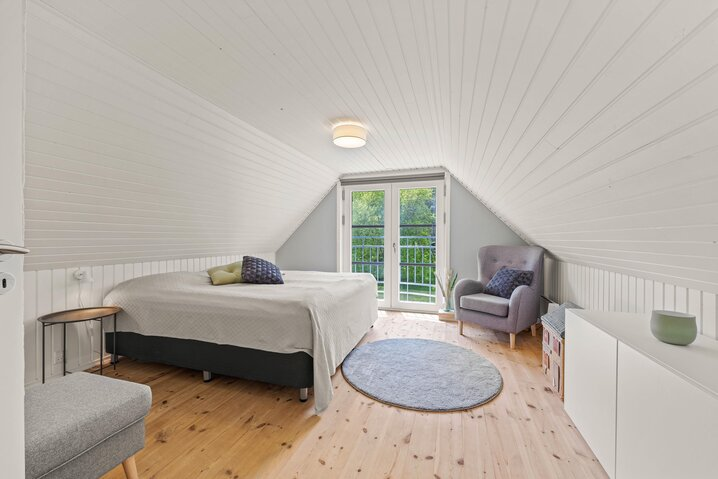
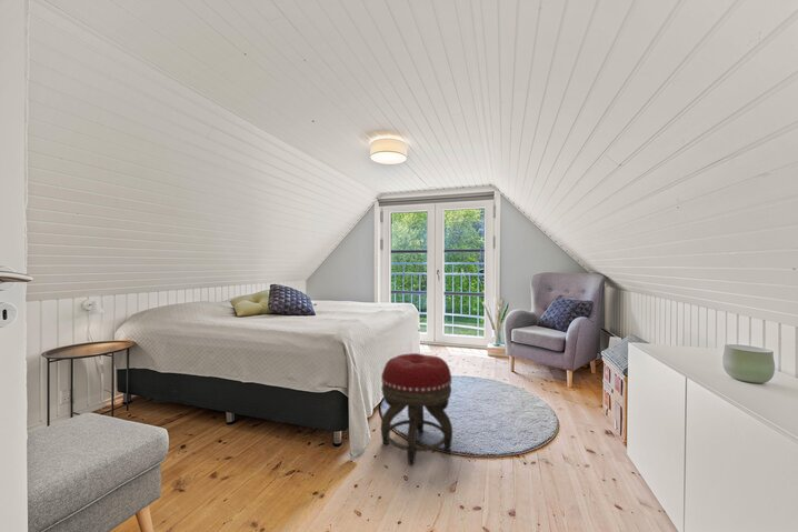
+ footstool [380,352,453,465]
